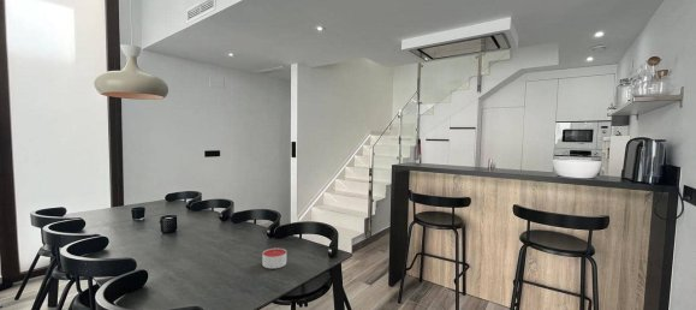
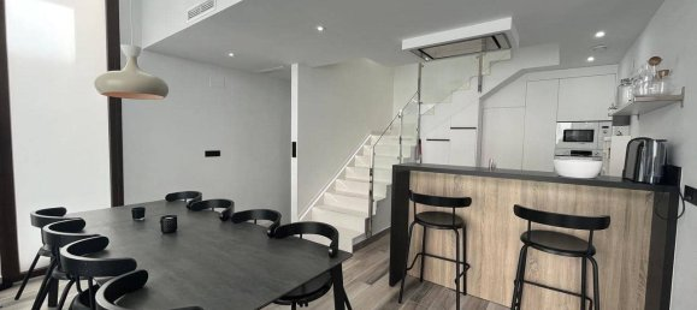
- candle [262,248,287,269]
